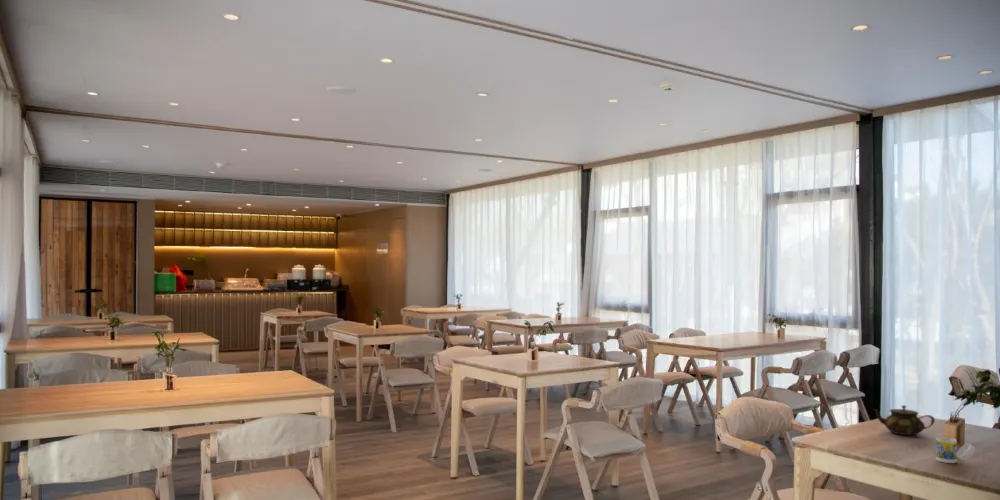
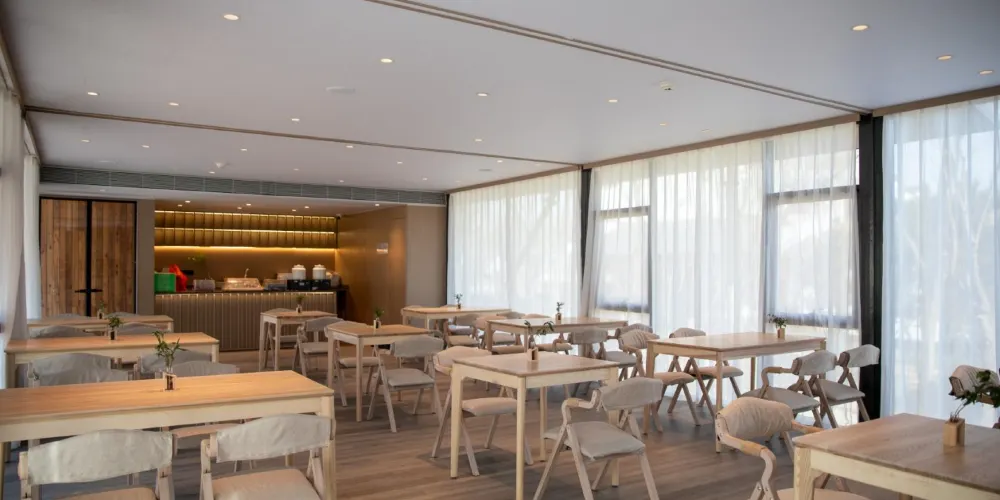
- cup [935,436,976,464]
- teapot [873,404,936,436]
